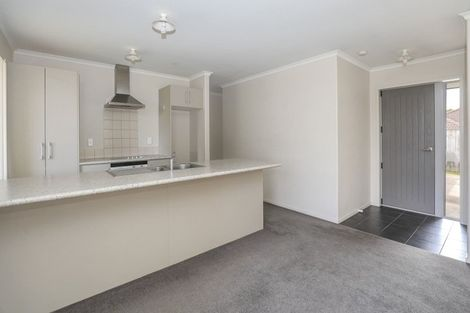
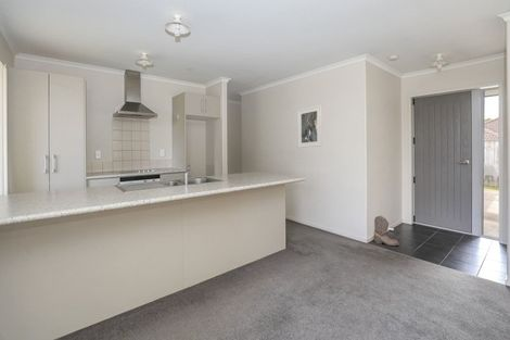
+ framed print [296,104,323,149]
+ boots [373,215,400,247]
